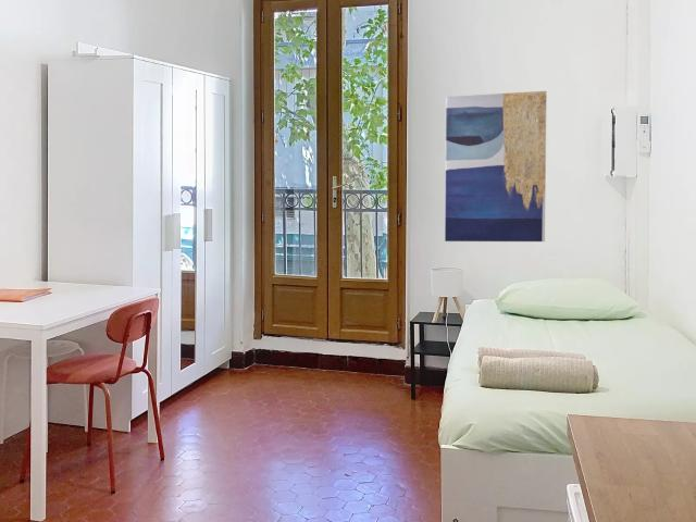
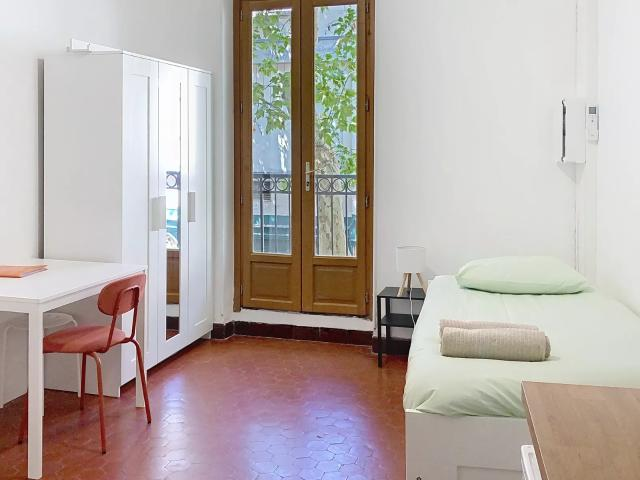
- wall art [444,90,547,243]
